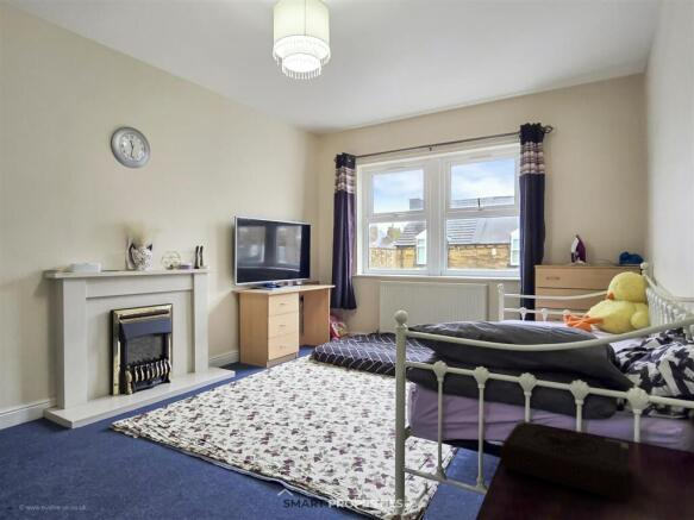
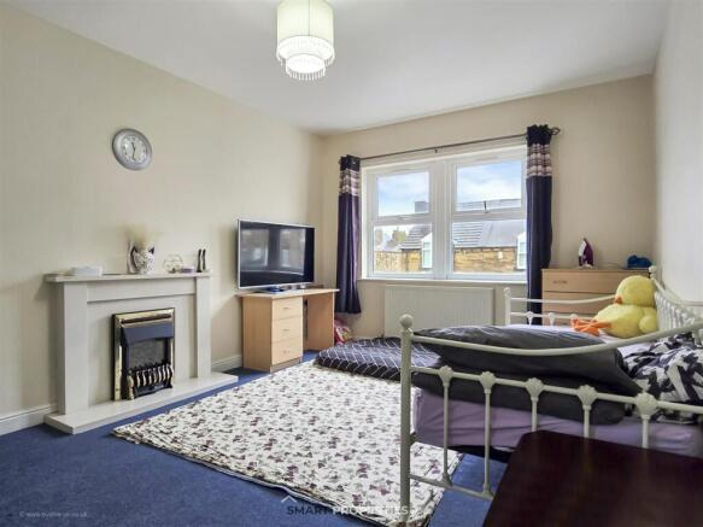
- book [499,419,630,503]
